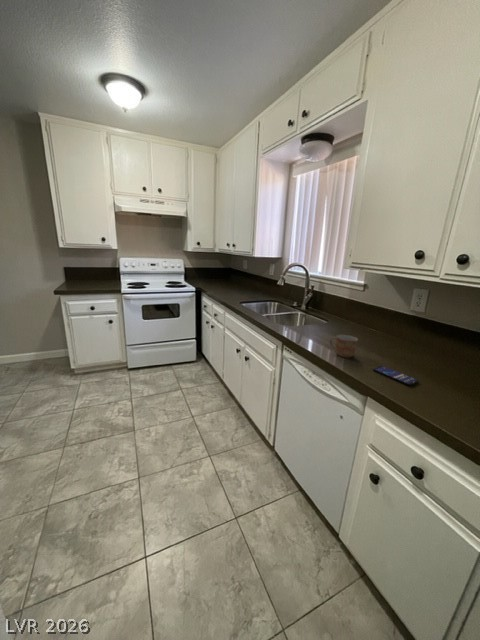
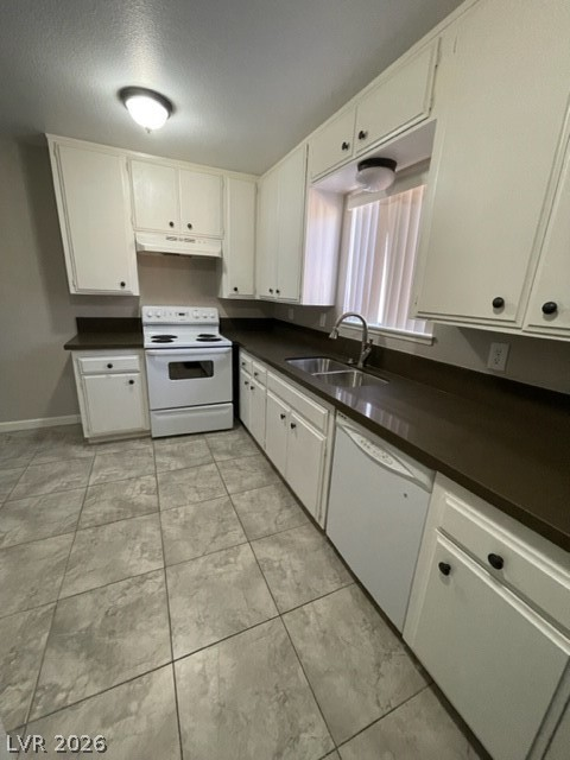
- smartphone [372,365,420,386]
- mug [329,334,359,359]
